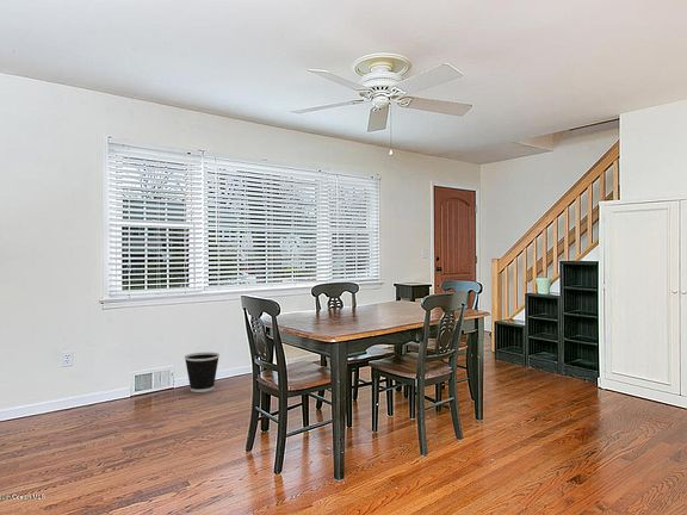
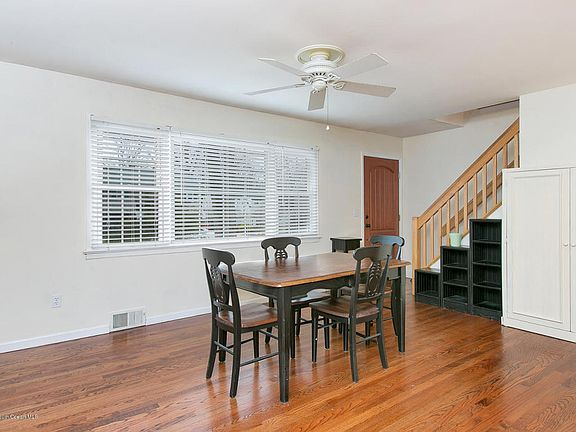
- wastebasket [184,352,221,393]
